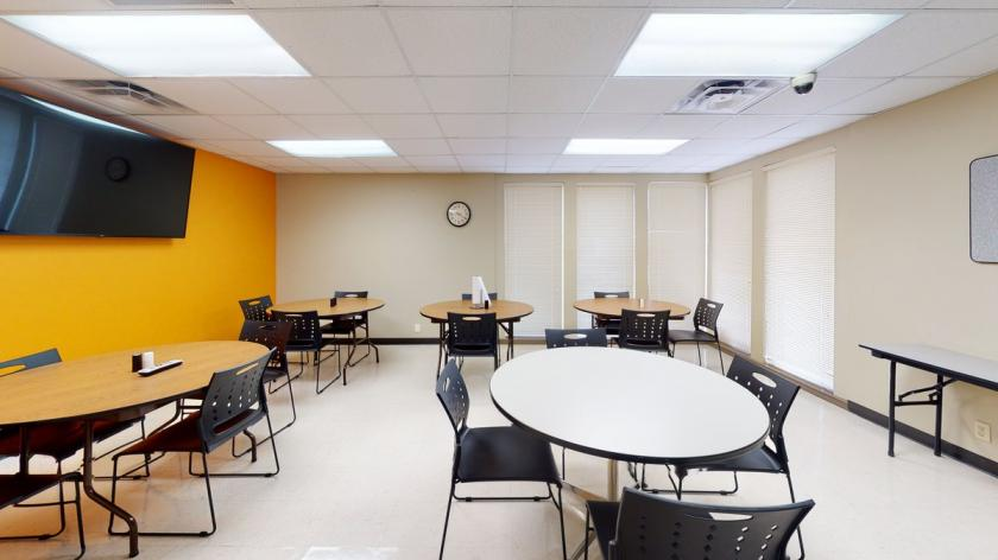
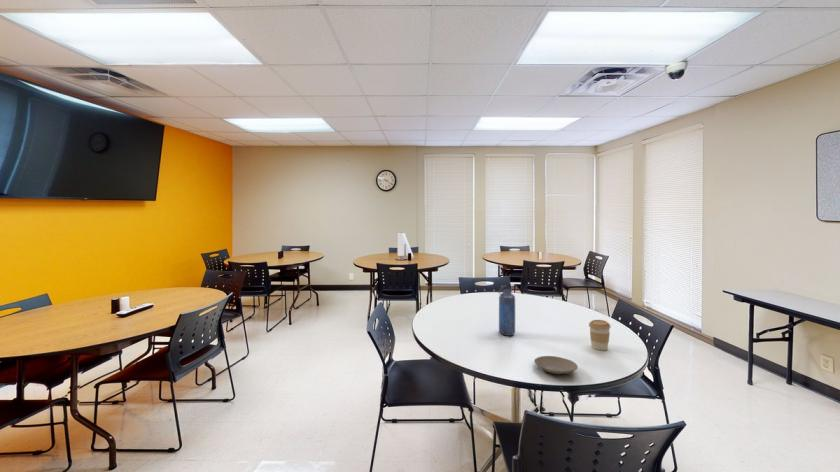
+ coffee cup [588,319,612,351]
+ plate [533,355,579,375]
+ water bottle [497,281,516,337]
